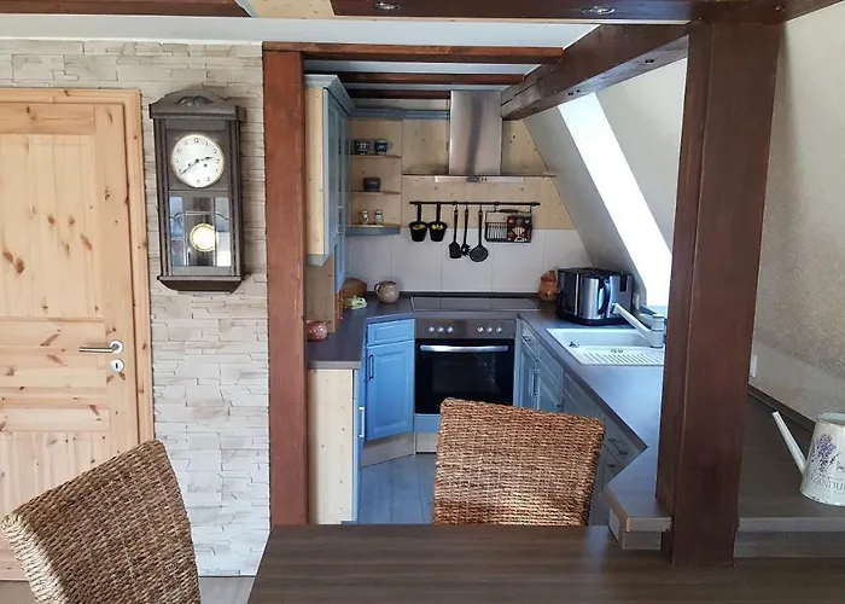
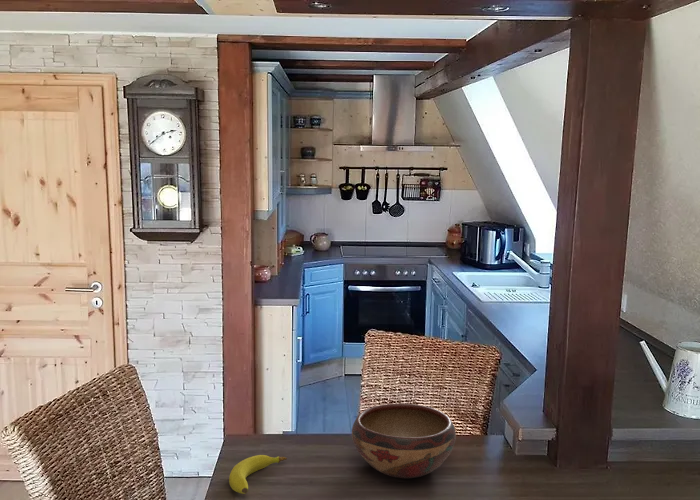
+ fruit [228,454,288,495]
+ decorative bowl [351,403,457,479]
